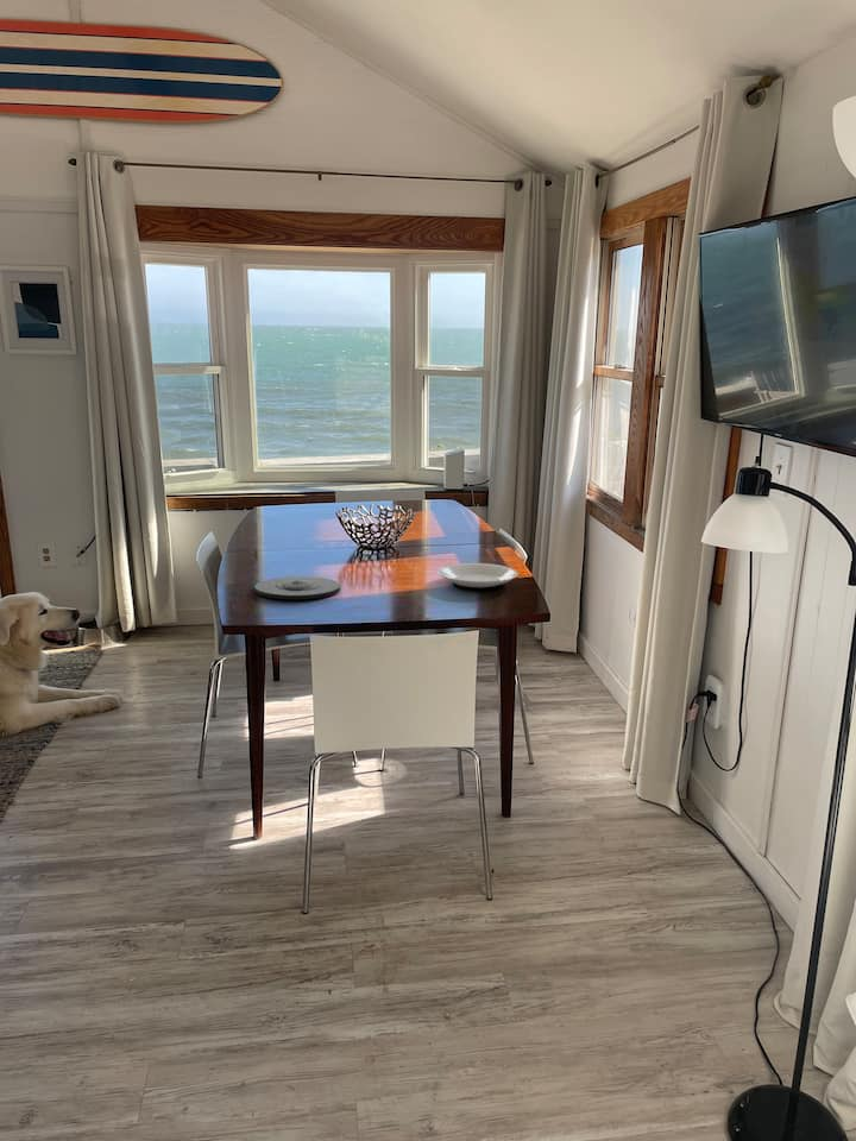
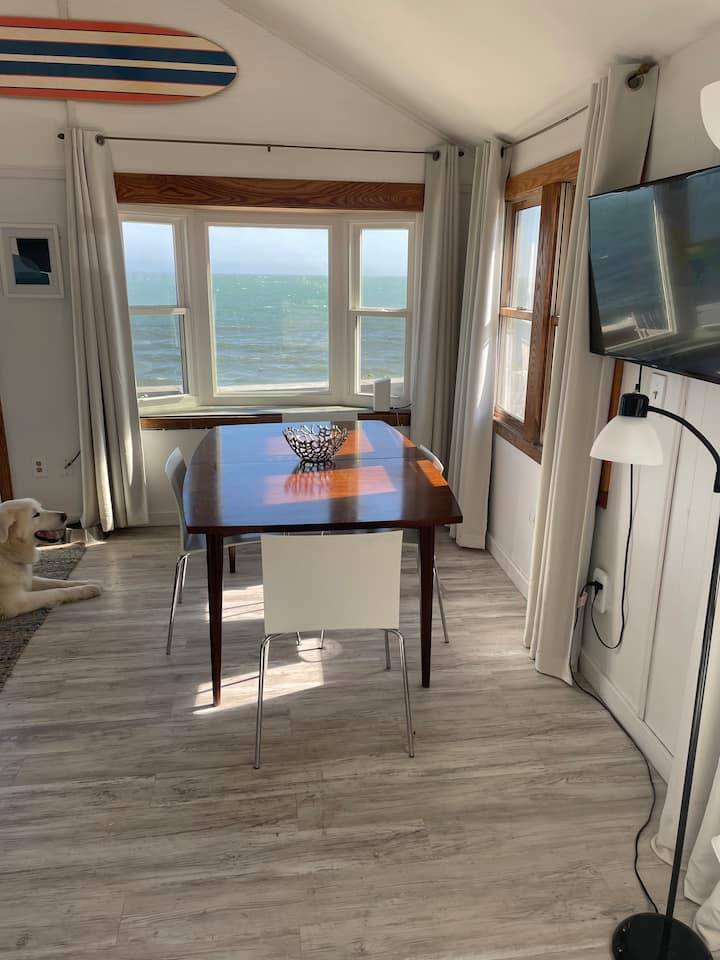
- plate [438,562,518,591]
- plate [253,575,341,600]
